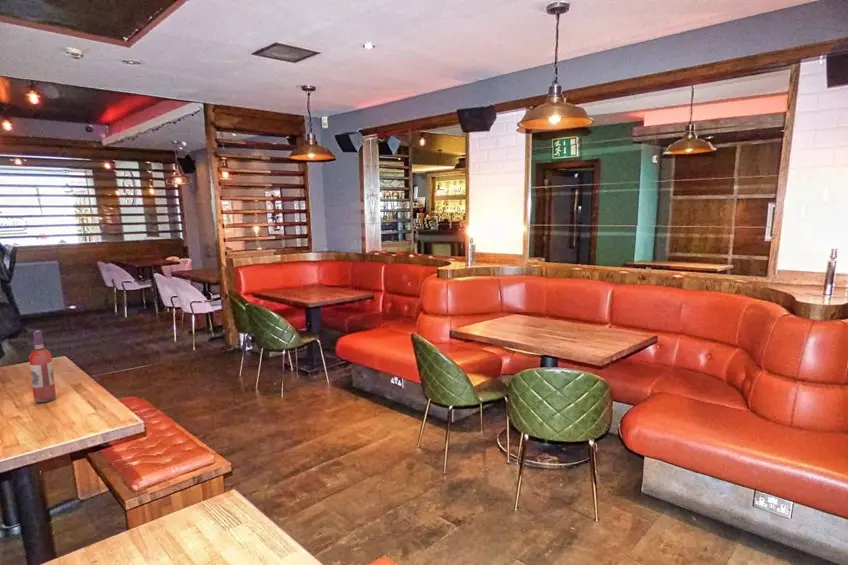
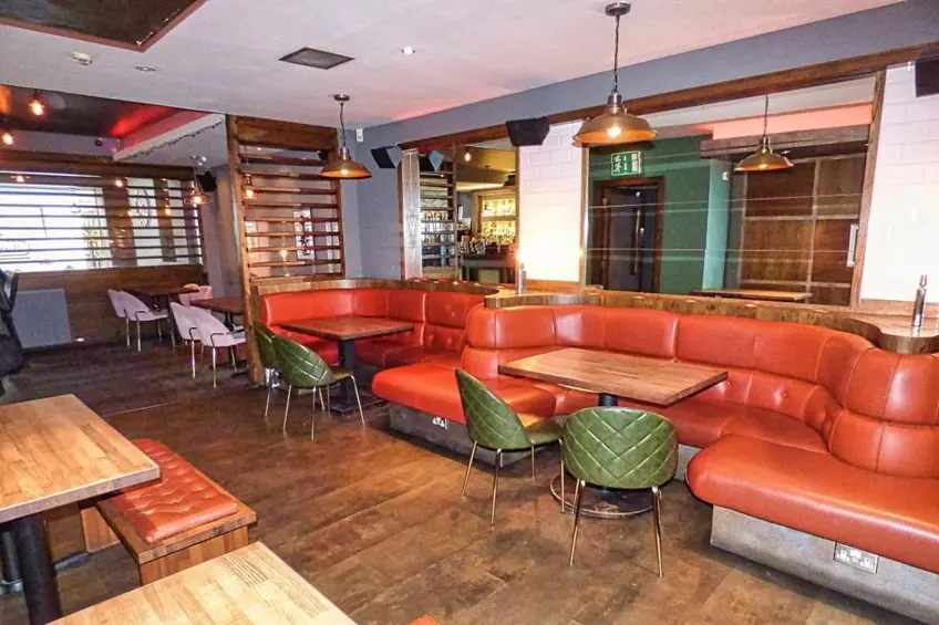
- wine bottle [28,330,57,404]
